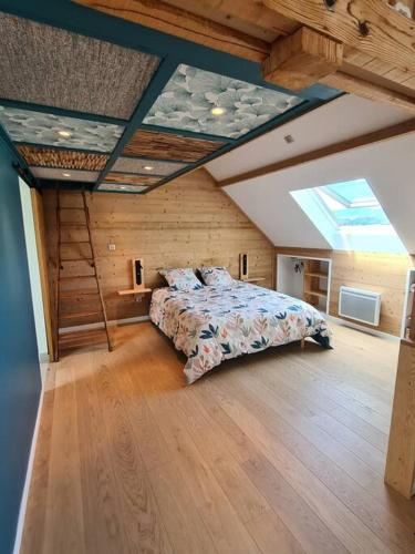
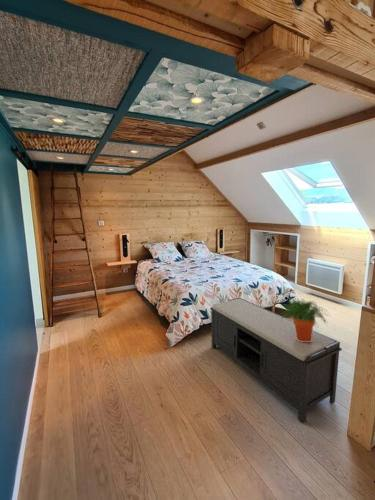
+ potted plant [278,298,330,342]
+ bench [209,297,343,424]
